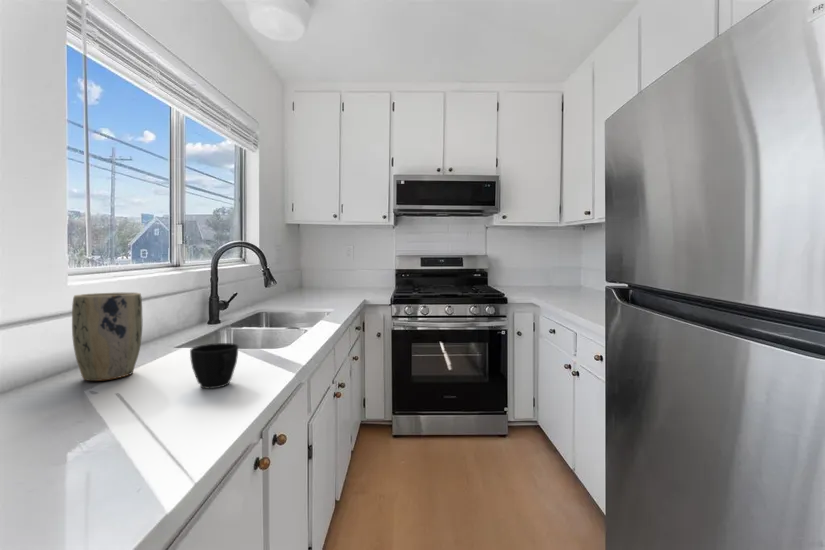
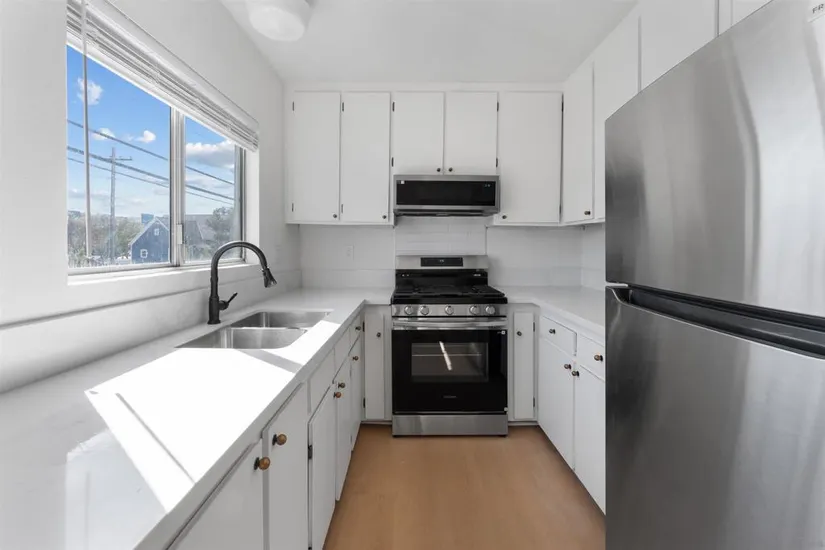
- plant pot [71,291,143,382]
- cup [189,342,239,390]
